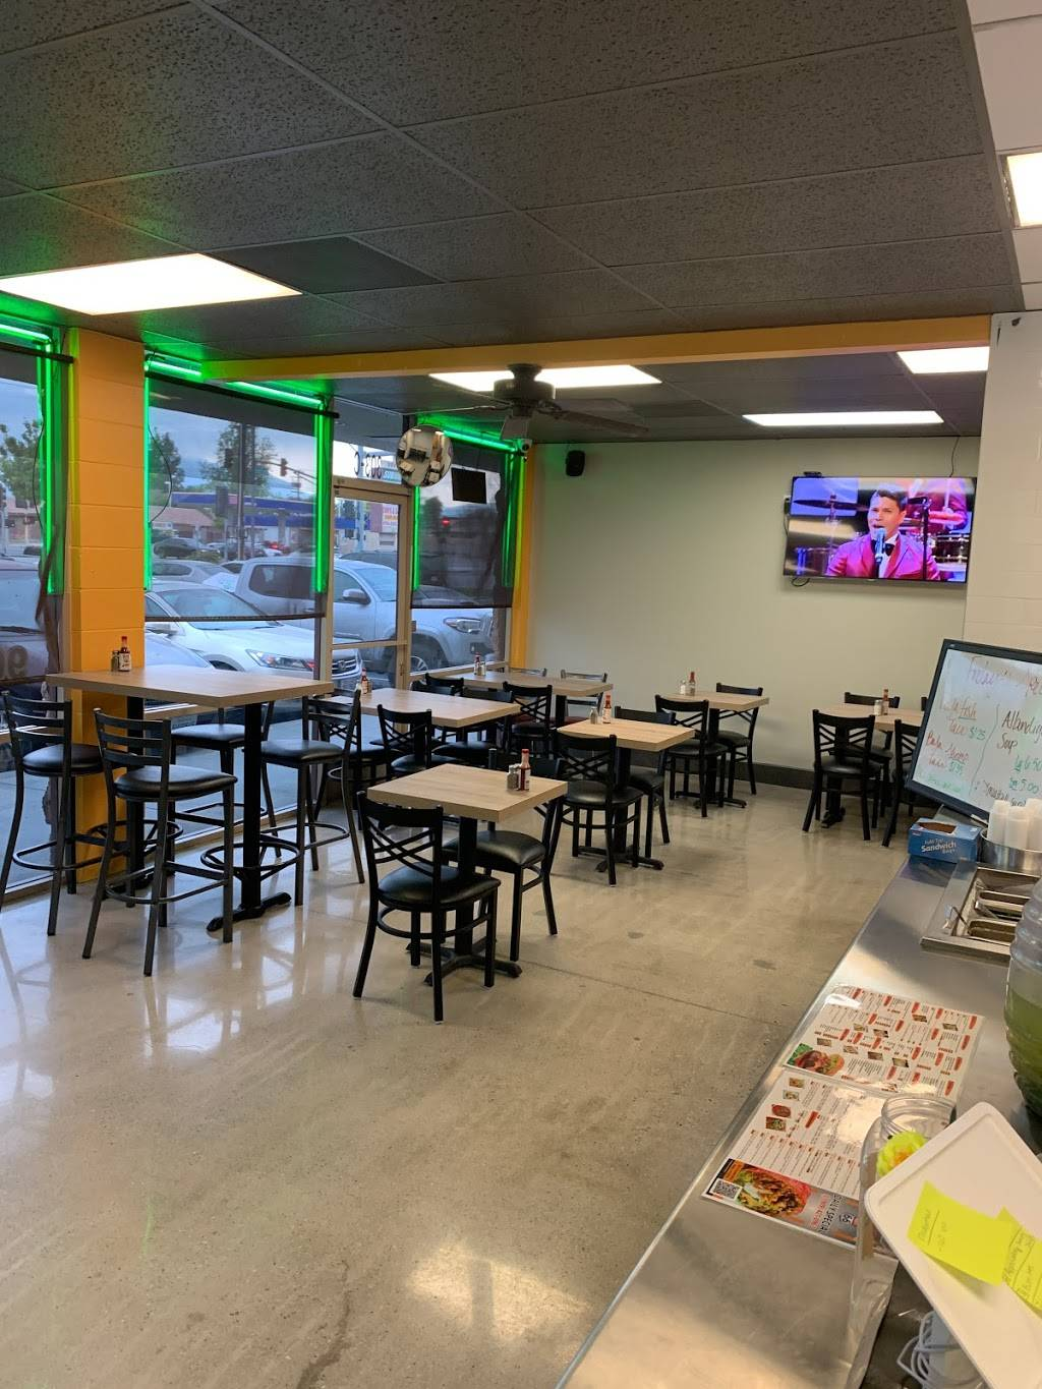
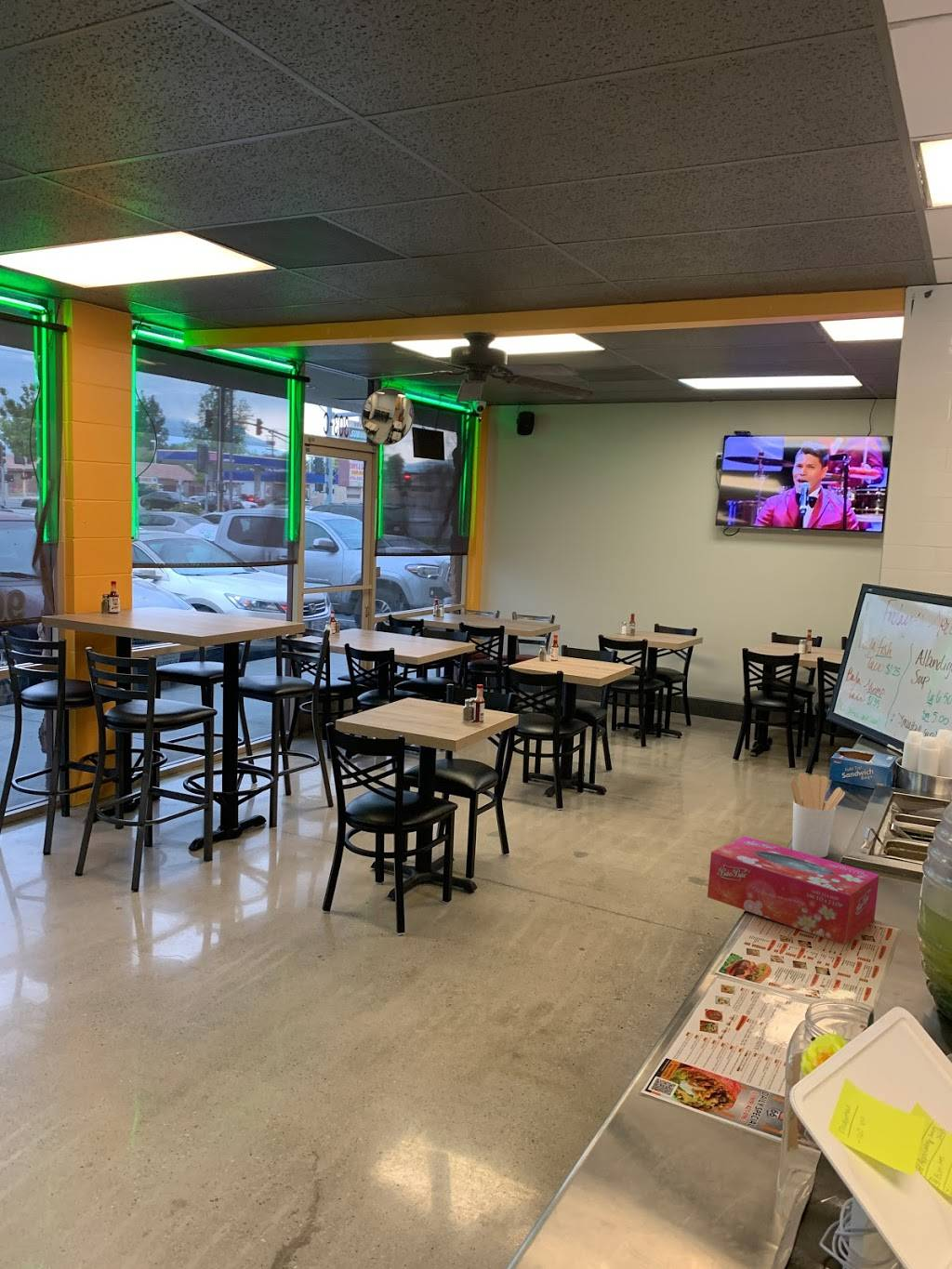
+ tissue box [707,835,880,945]
+ utensil holder [790,772,846,858]
